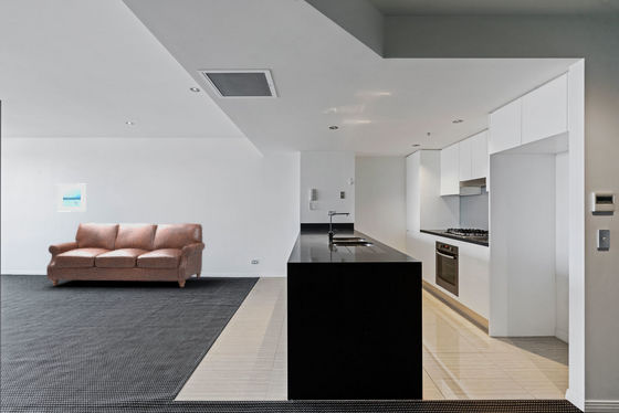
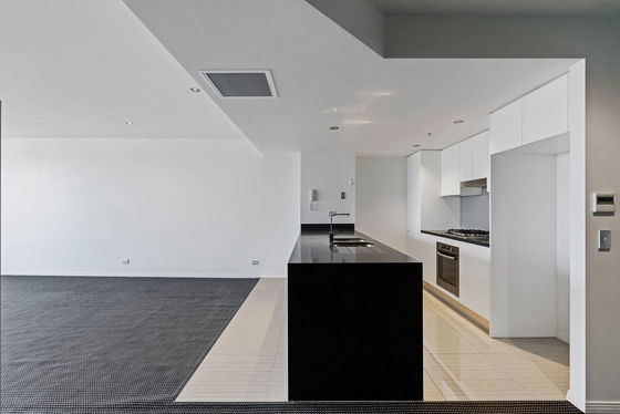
- sofa [45,222,206,288]
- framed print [56,182,87,213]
